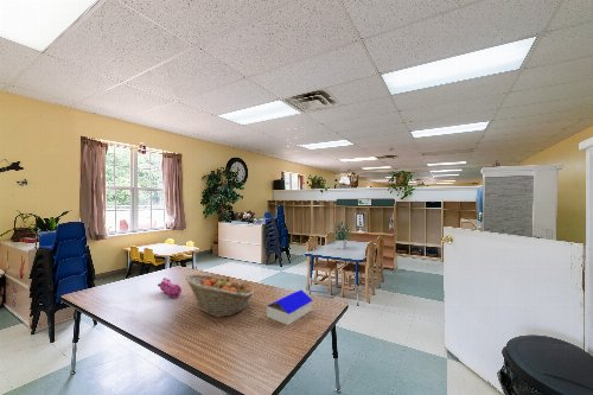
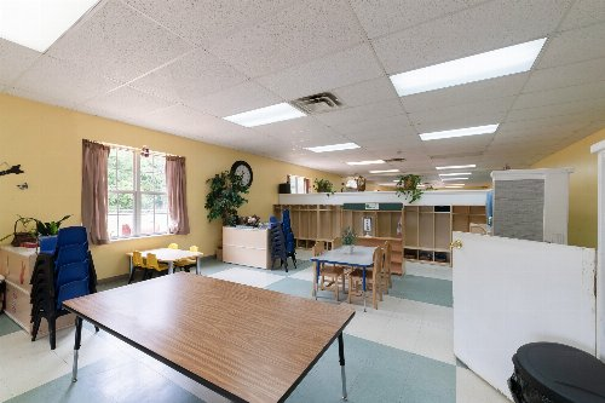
- pencil case [157,276,183,299]
- fruit basket [184,273,255,318]
- architectural model [266,289,313,326]
